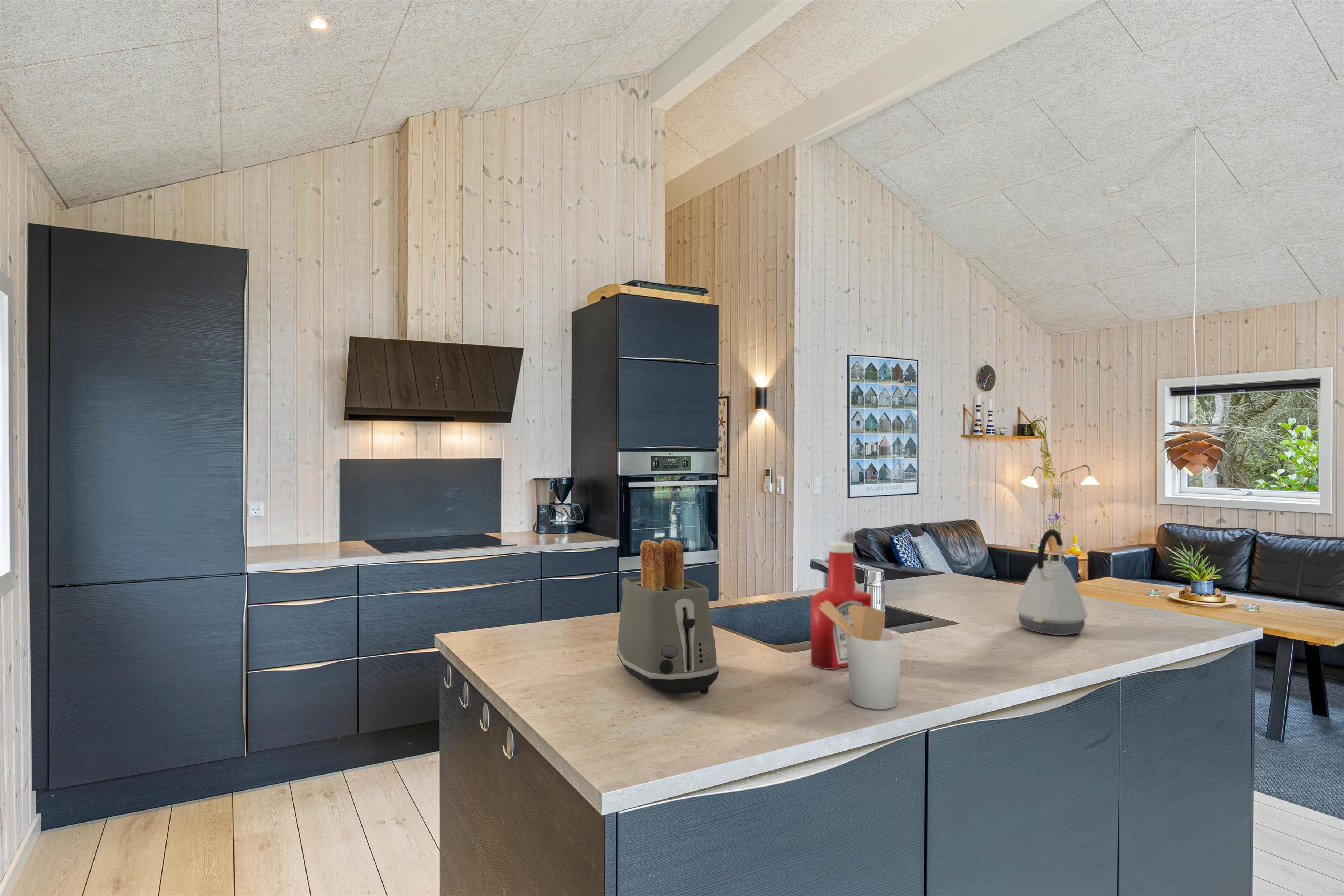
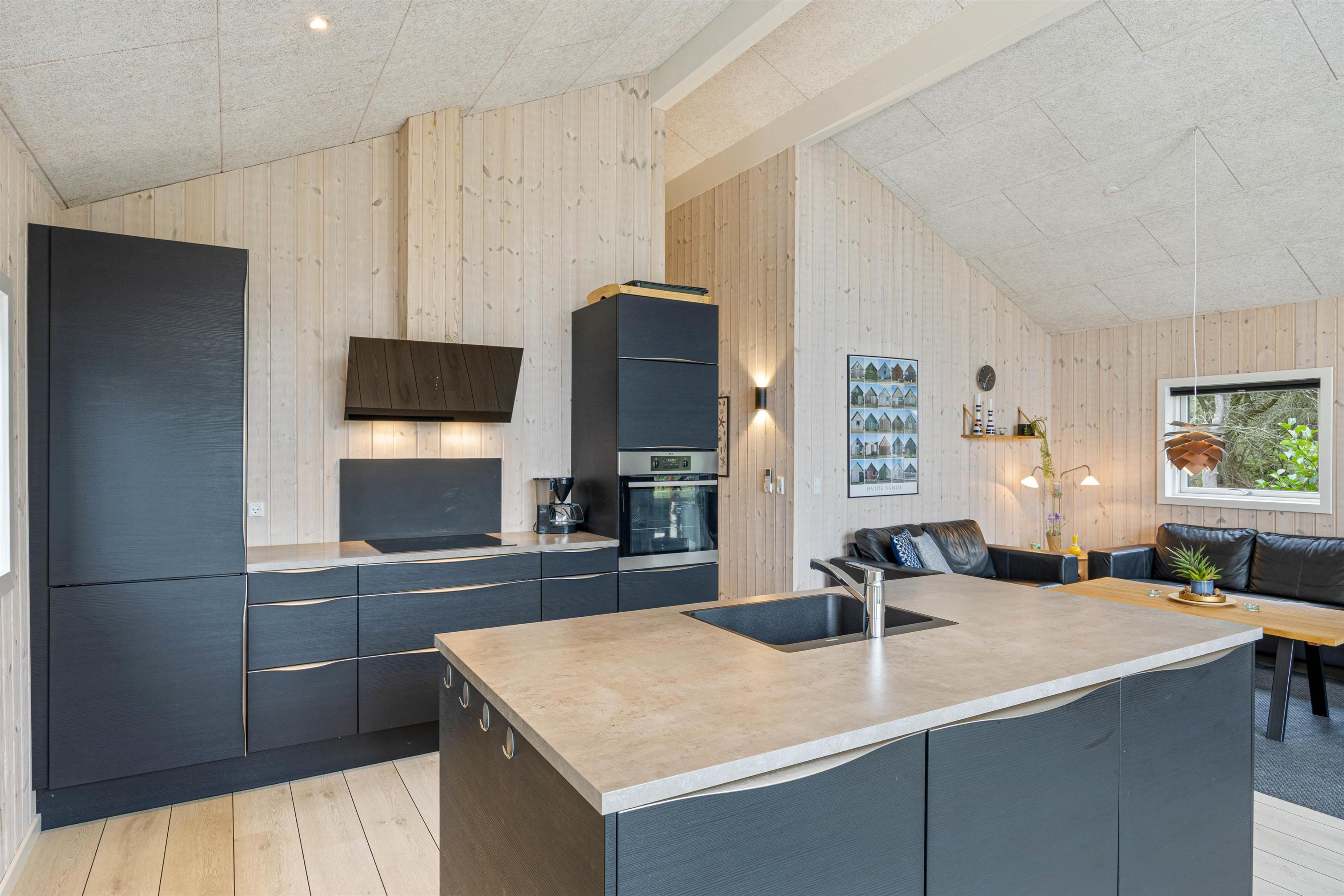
- soap bottle [811,541,872,670]
- toaster [616,539,720,695]
- kettle [1016,529,1088,636]
- utensil holder [819,601,902,709]
